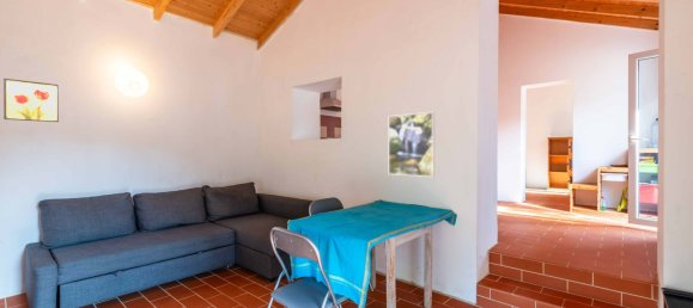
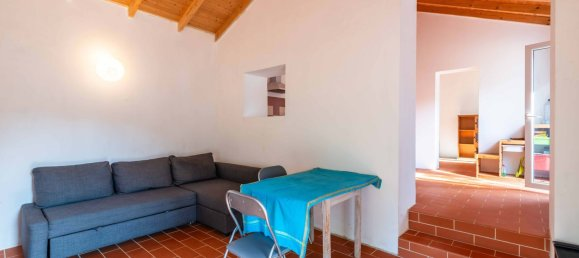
- wall art [2,78,60,123]
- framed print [388,111,436,178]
